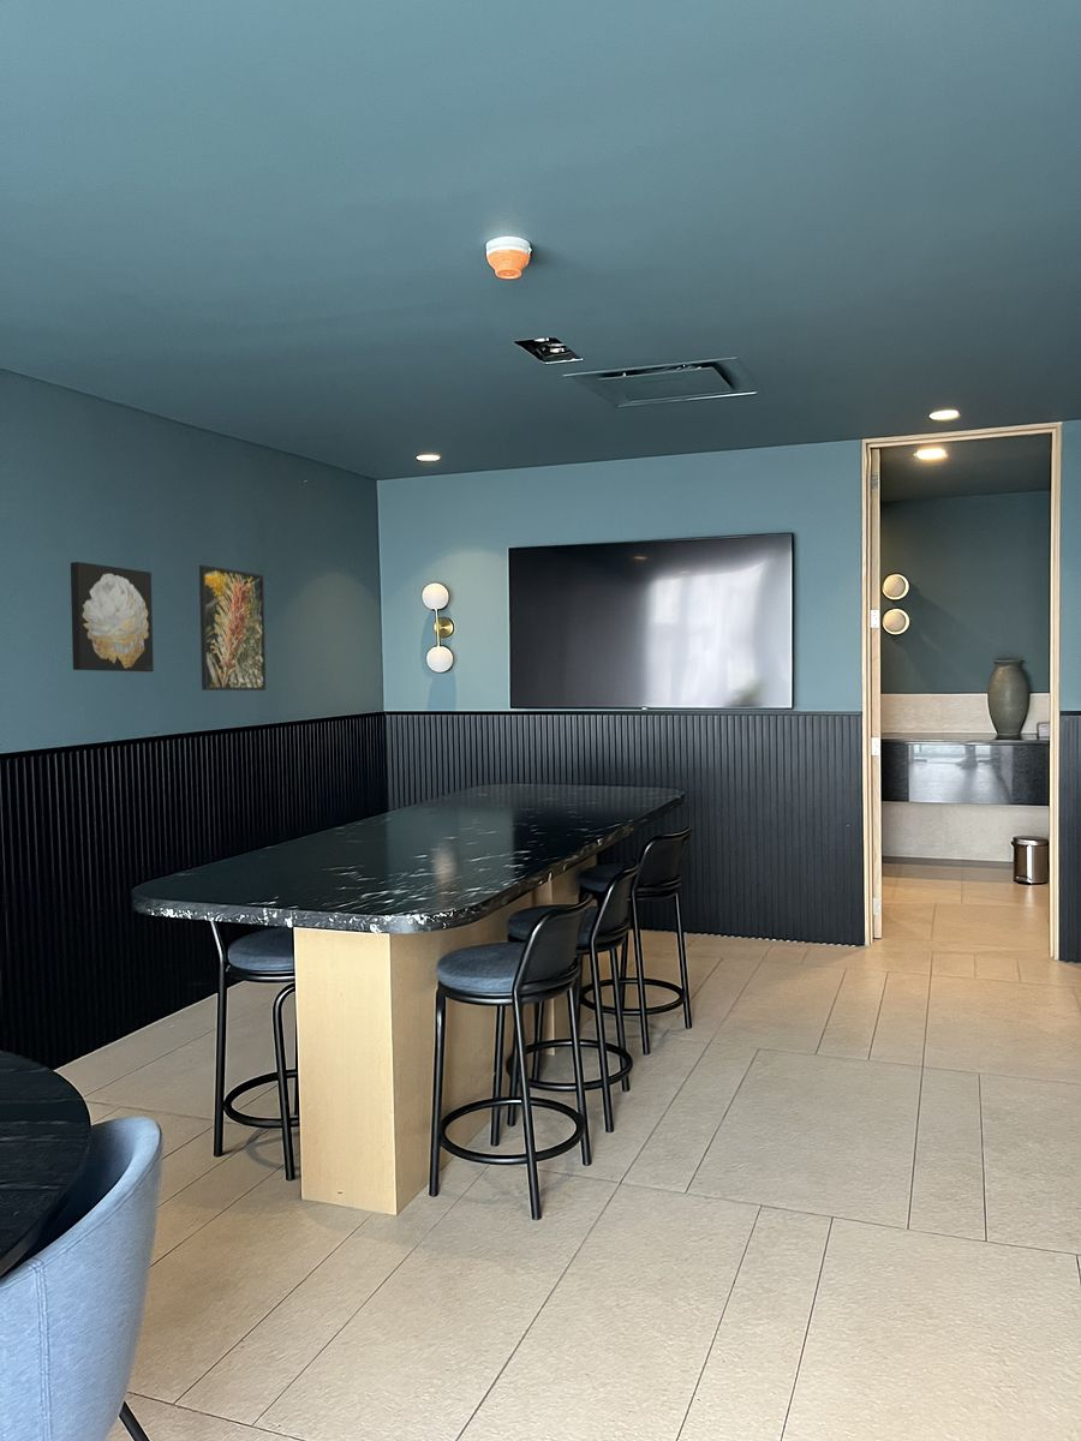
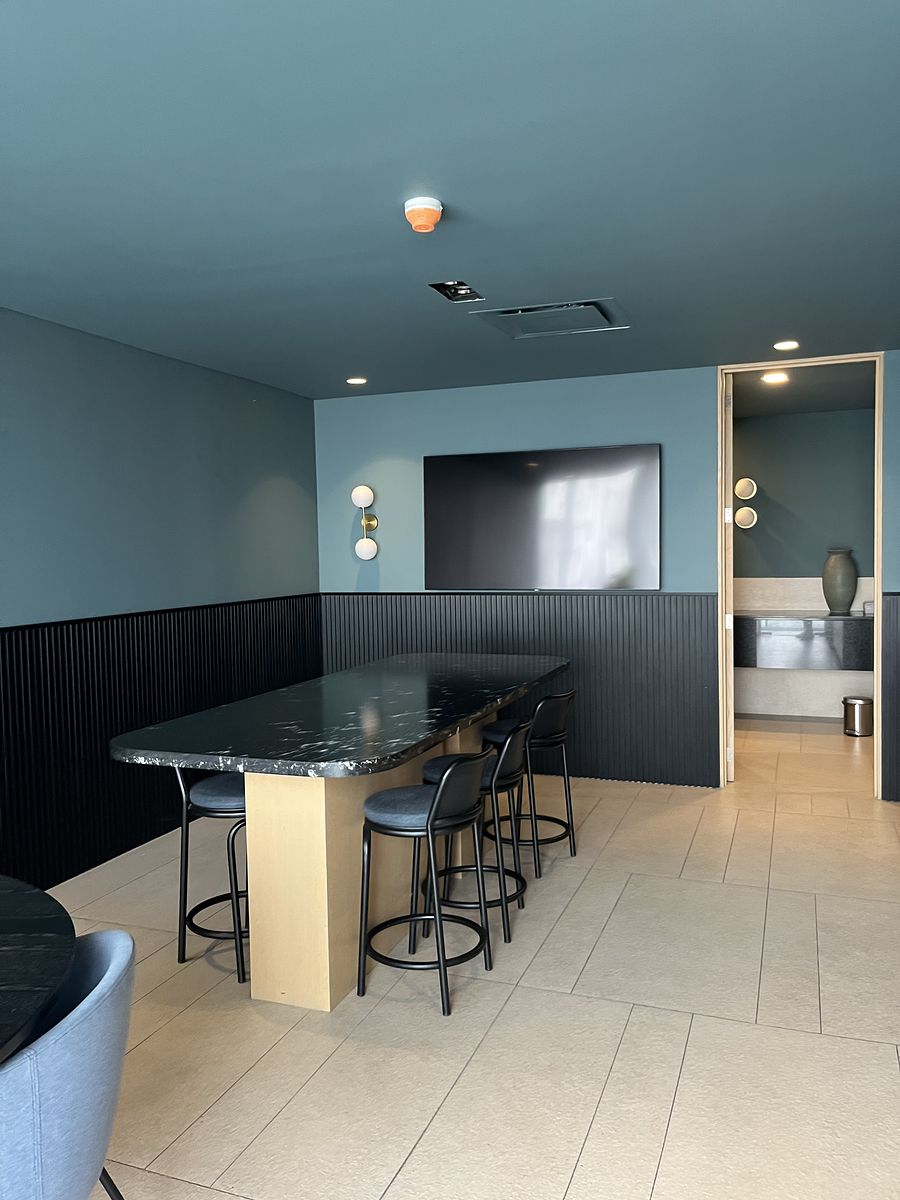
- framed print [198,564,267,692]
- wall art [70,561,155,672]
